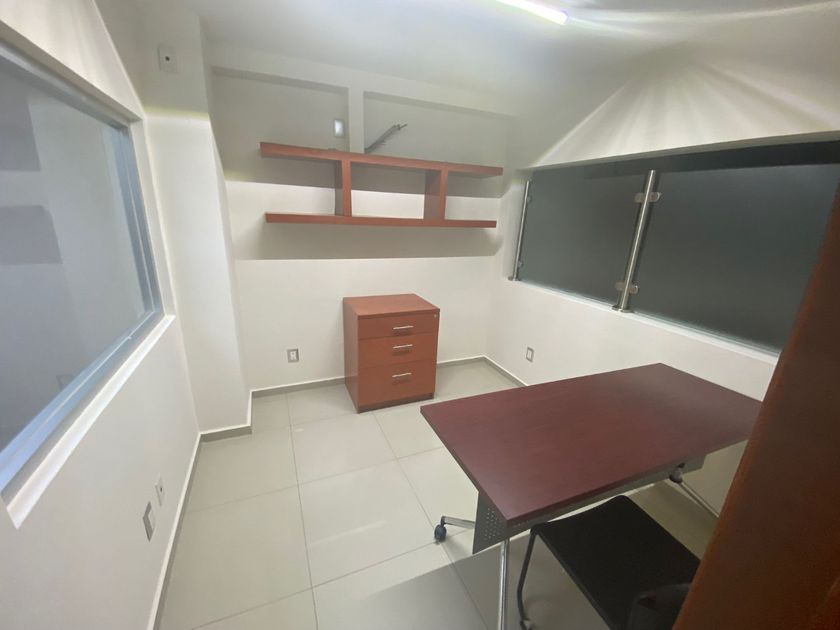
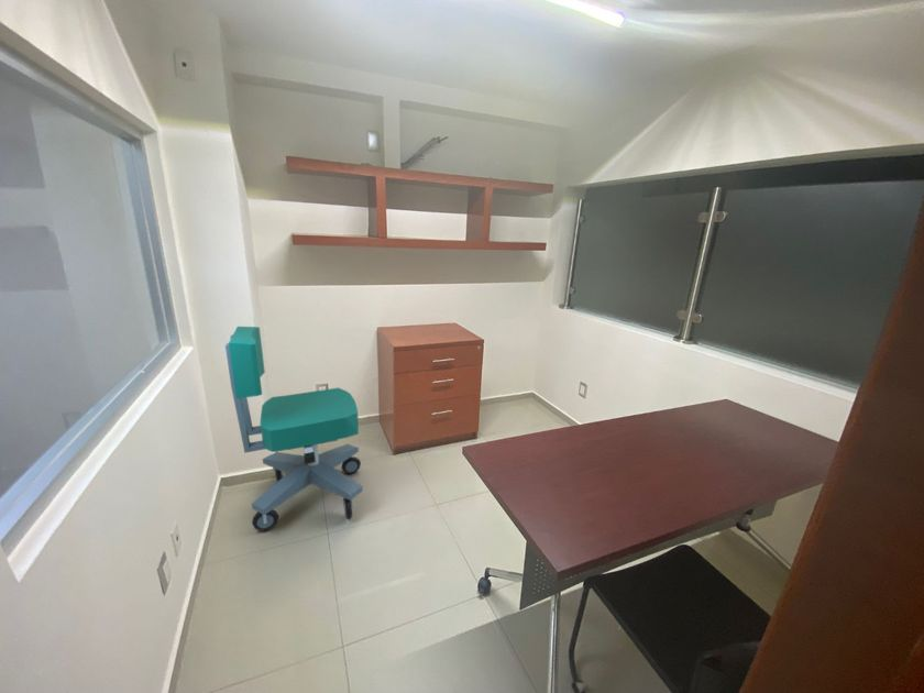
+ office chair [224,326,364,532]
